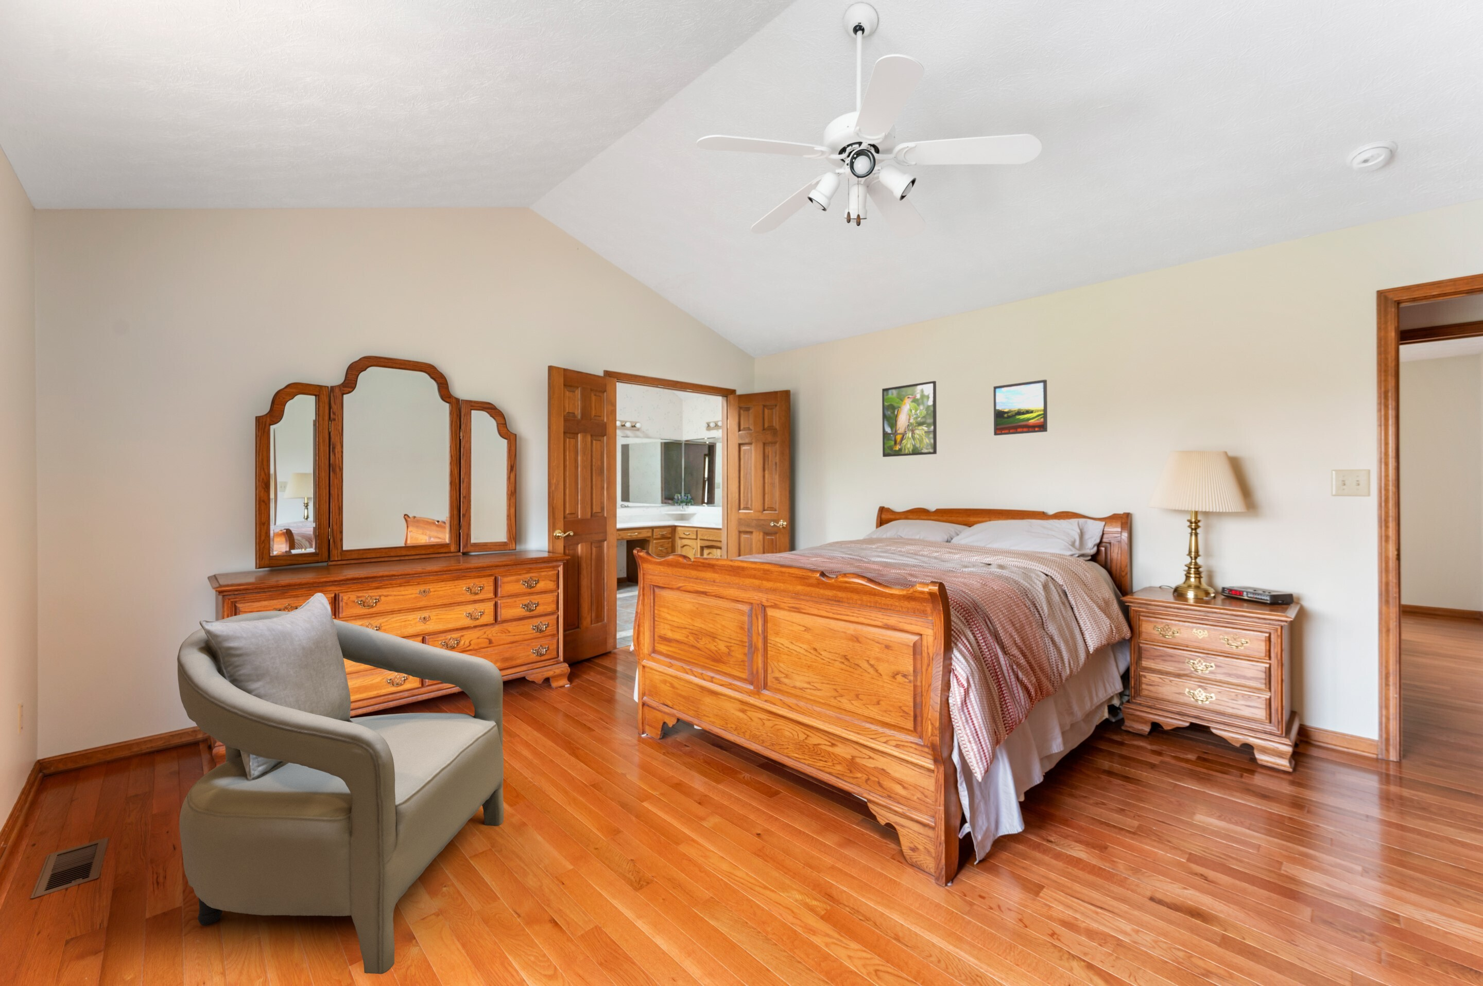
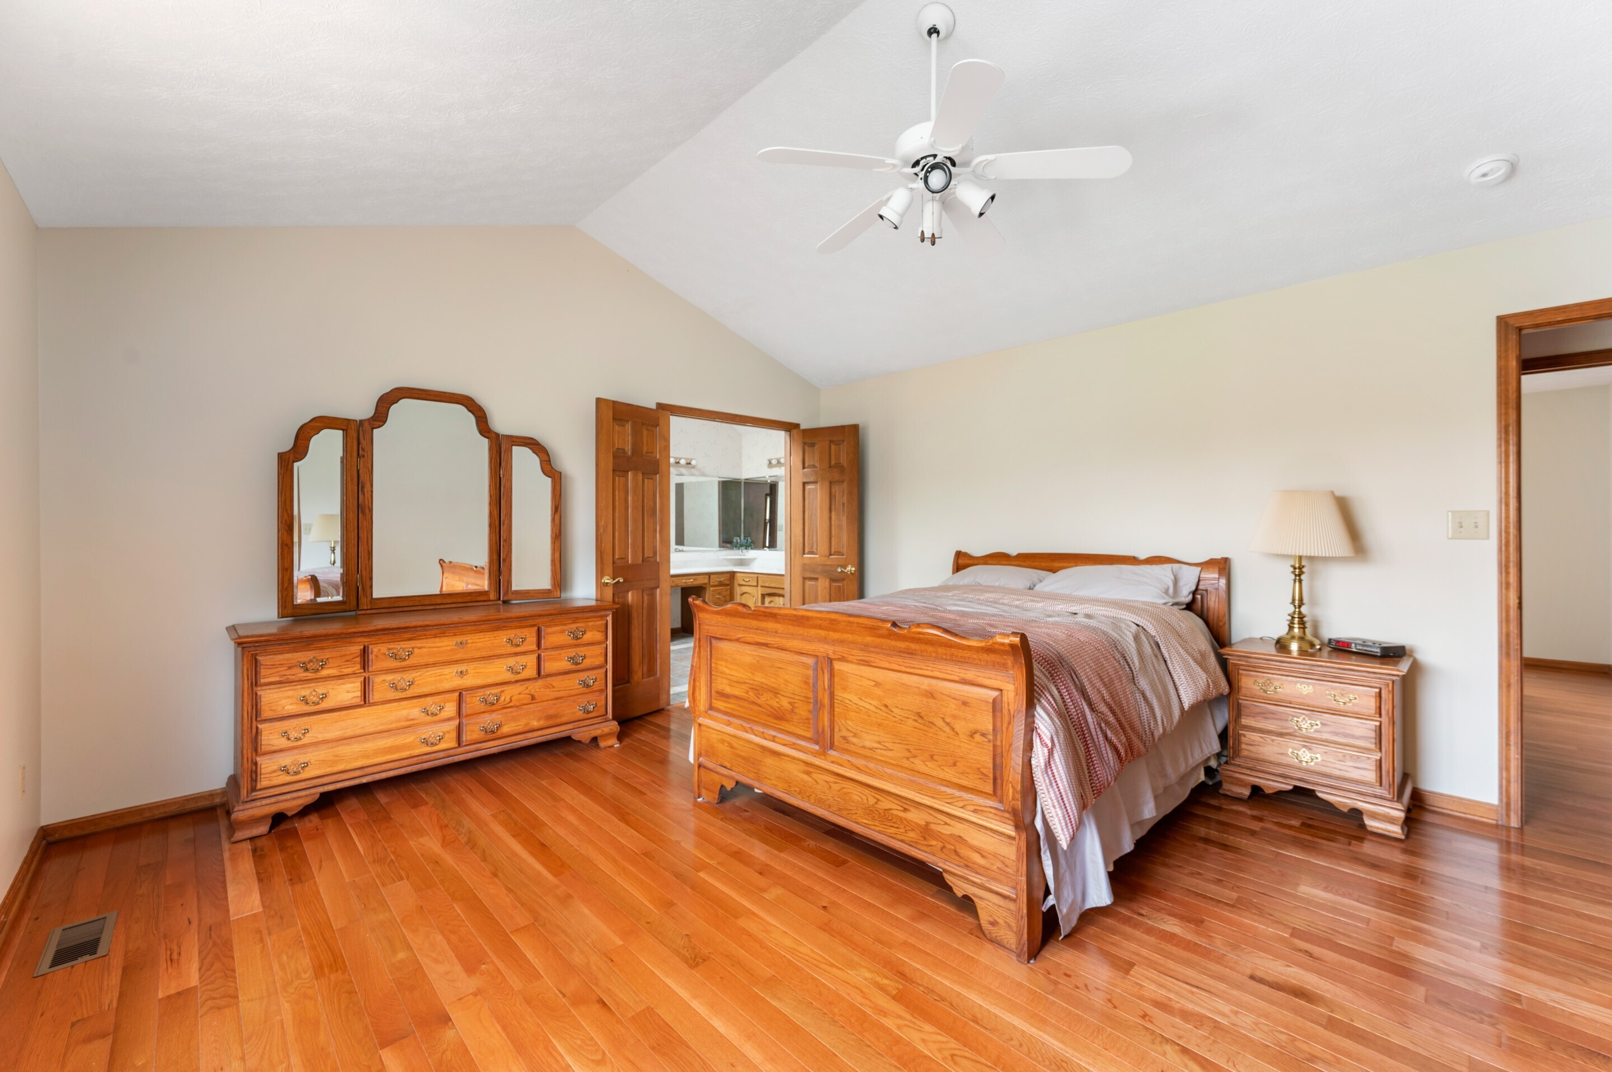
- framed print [882,381,937,458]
- armchair [176,592,504,975]
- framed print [993,380,1048,436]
